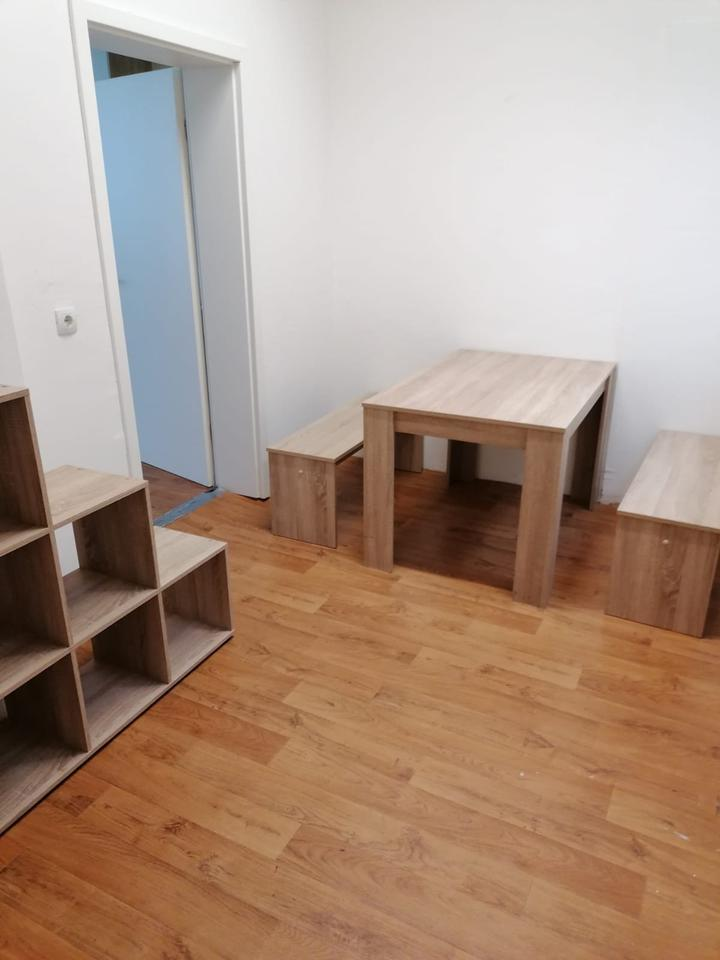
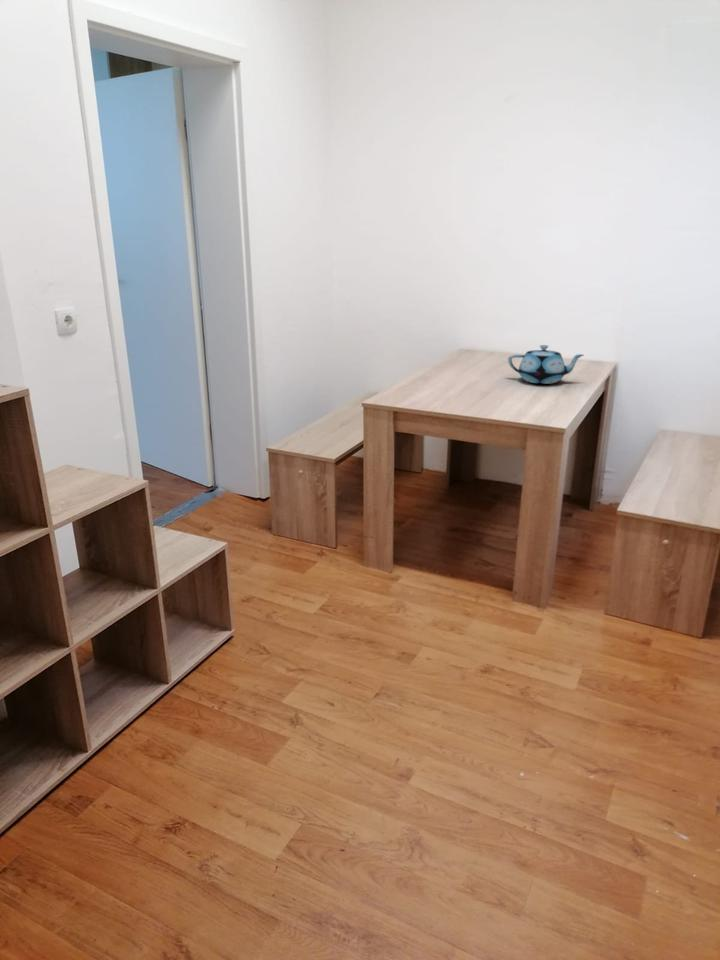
+ teapot [507,344,585,385]
